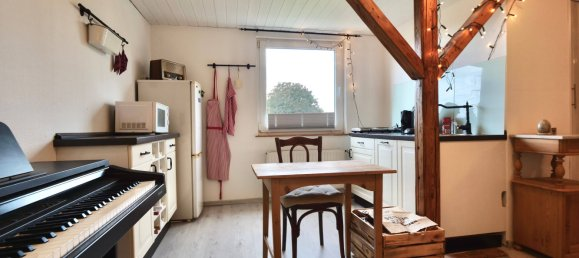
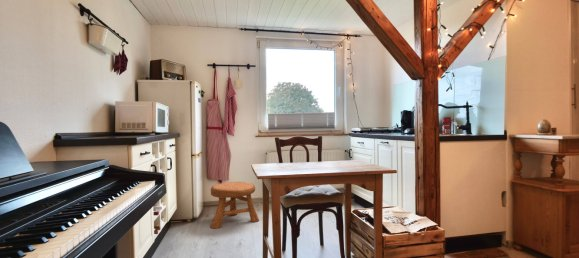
+ stool [210,181,260,229]
